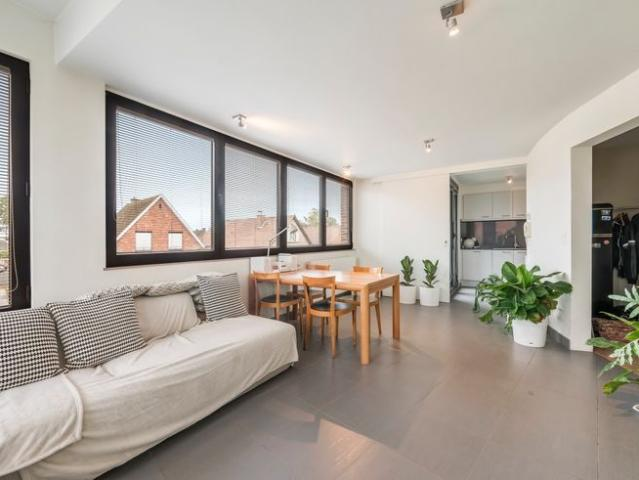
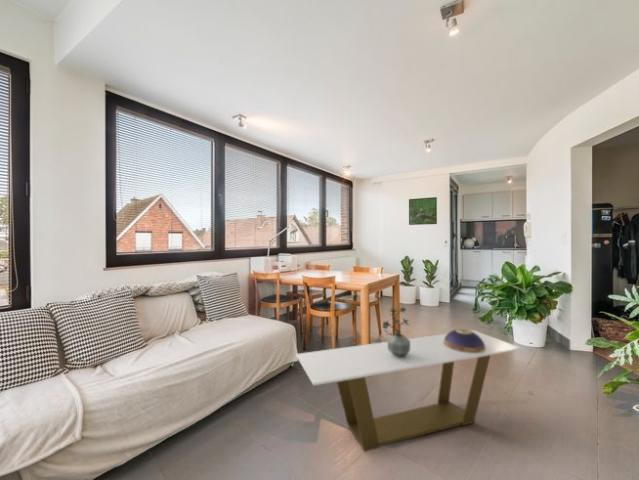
+ potted plant [381,306,410,357]
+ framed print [408,196,438,226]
+ coffee table [295,329,522,453]
+ decorative bowl [444,328,485,353]
